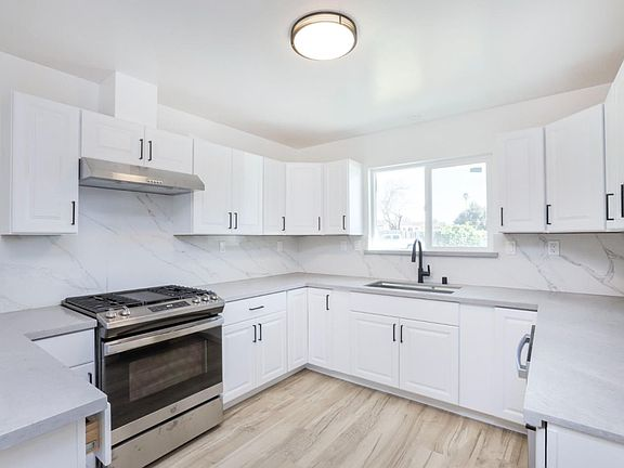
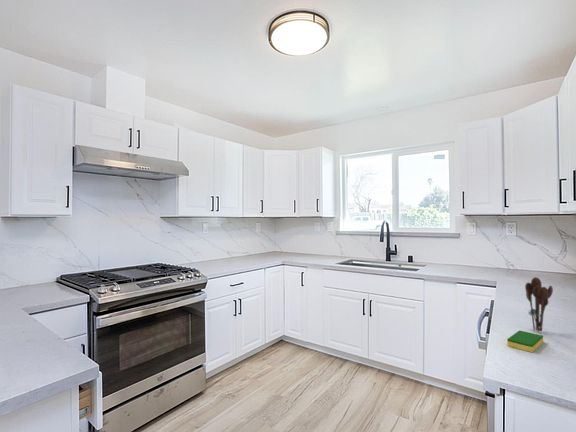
+ utensil holder [524,276,554,333]
+ dish sponge [506,330,544,353]
